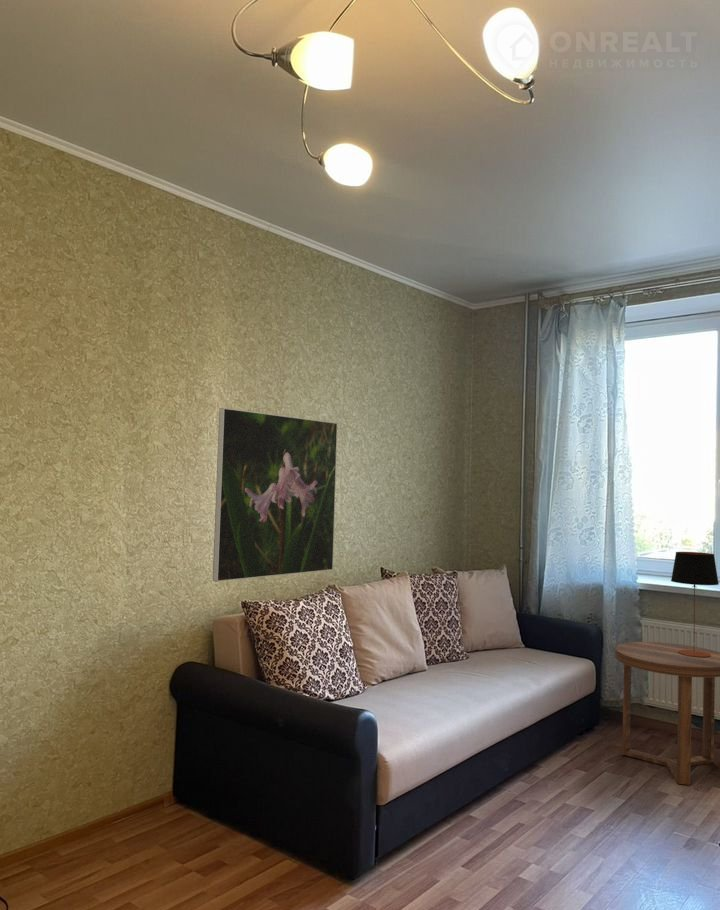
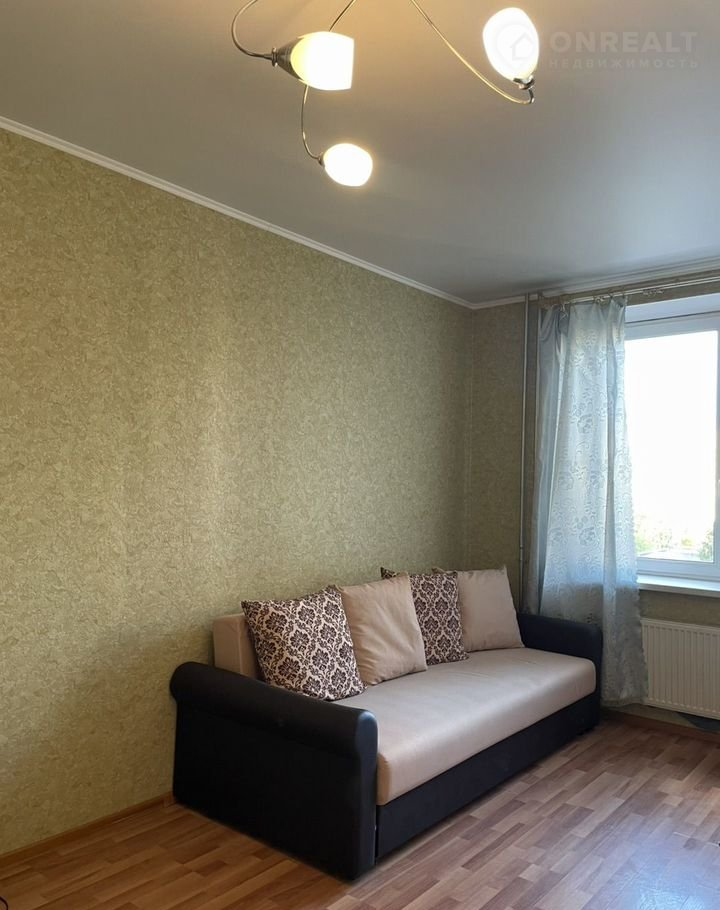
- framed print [212,407,338,583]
- side table [614,641,720,786]
- table lamp [670,551,720,657]
